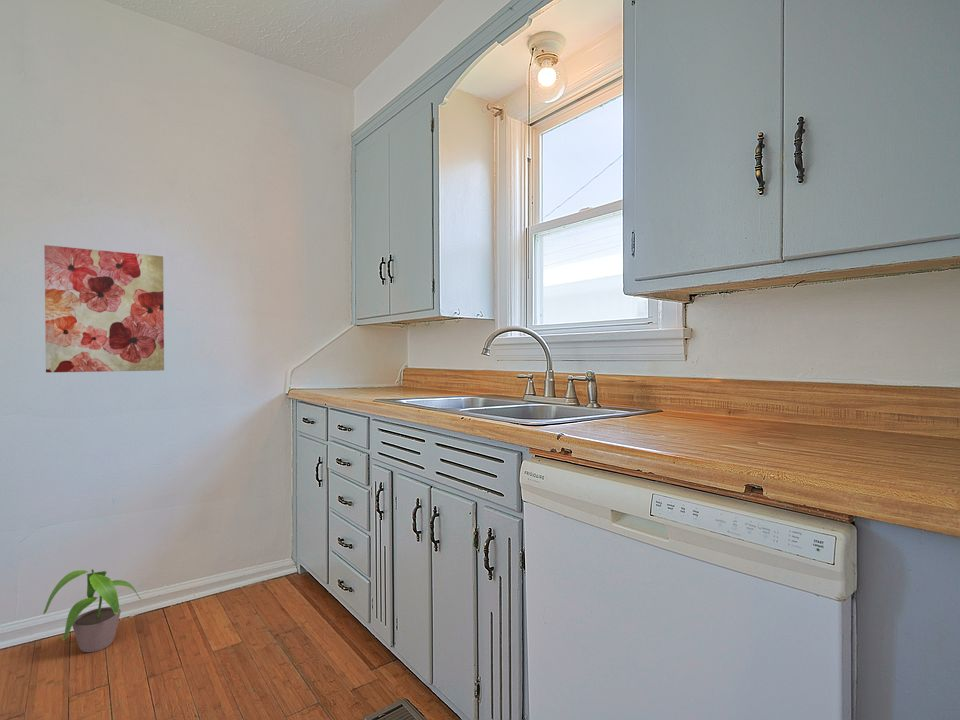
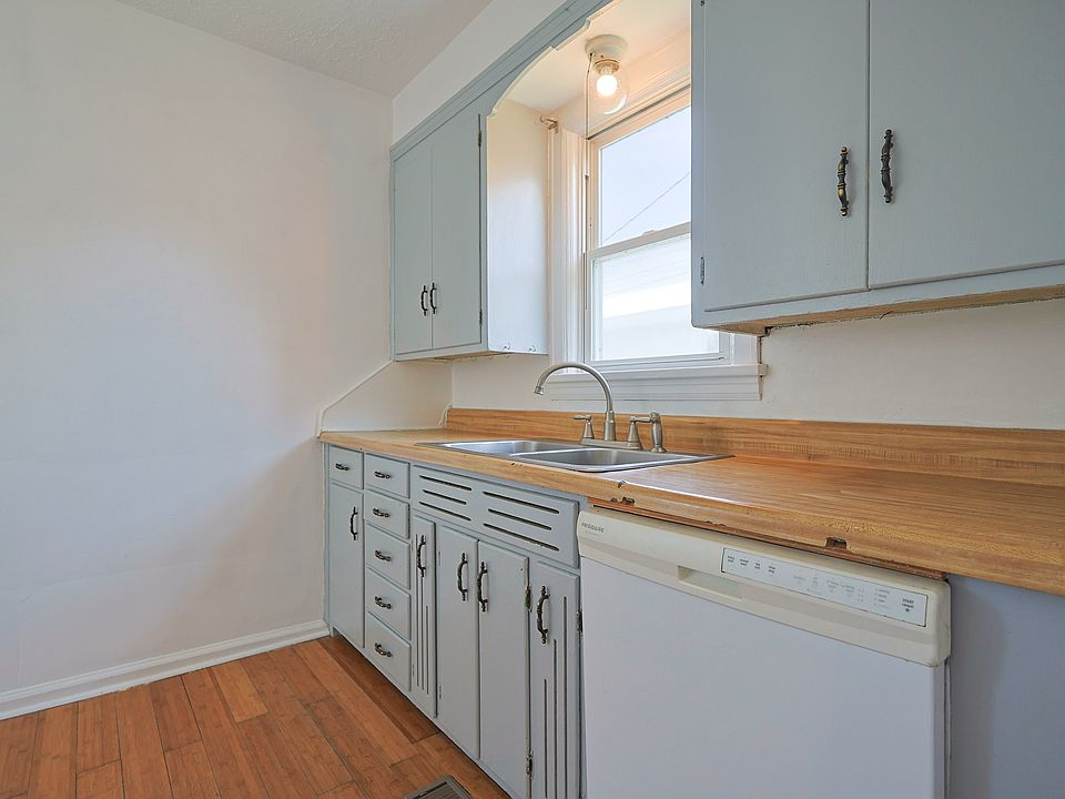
- potted plant [42,568,142,653]
- wall art [43,244,165,374]
